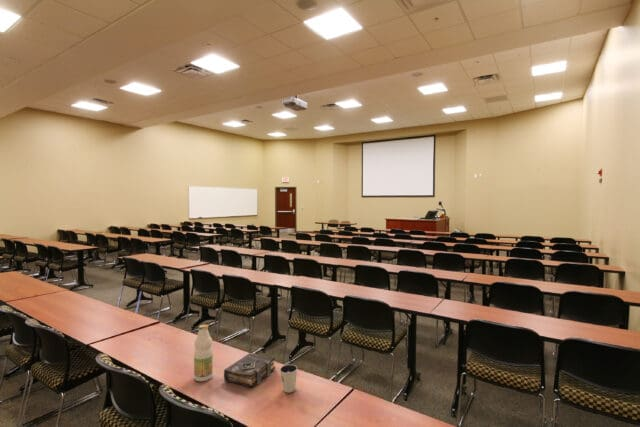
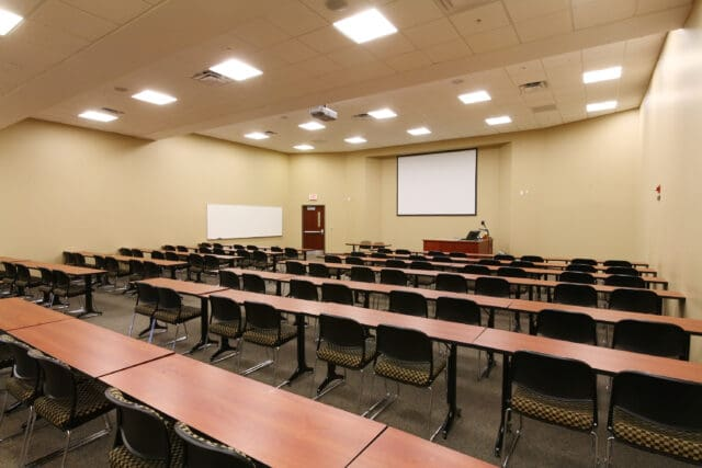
- bottle [193,323,214,382]
- dixie cup [279,363,298,394]
- book [223,352,276,388]
